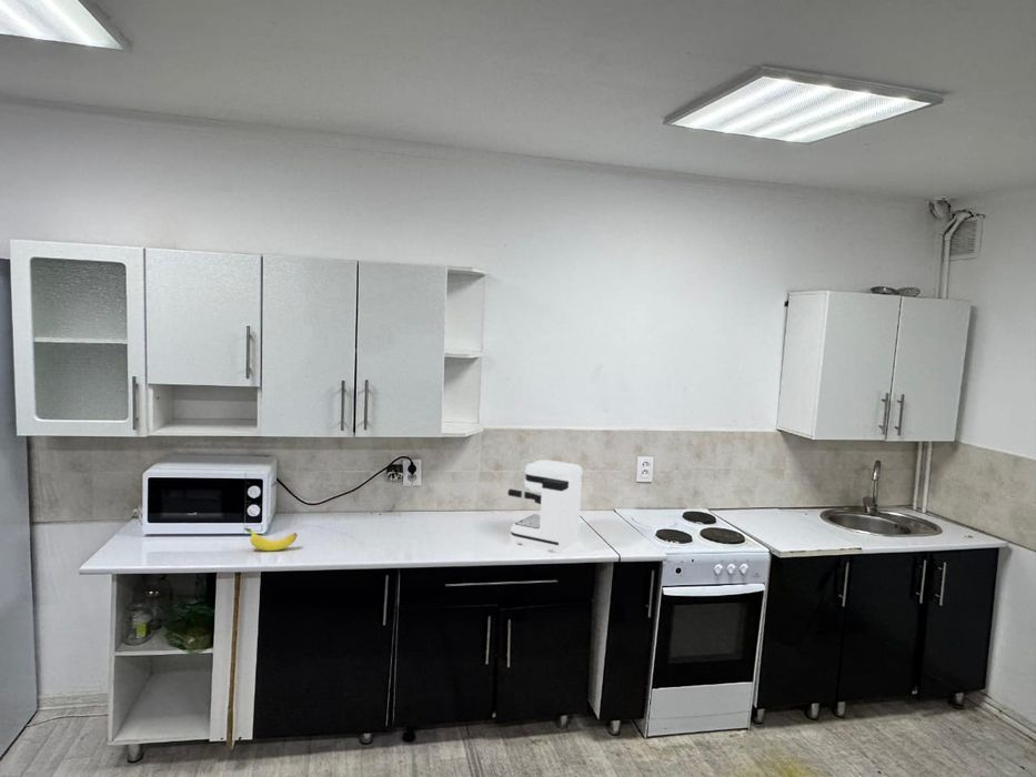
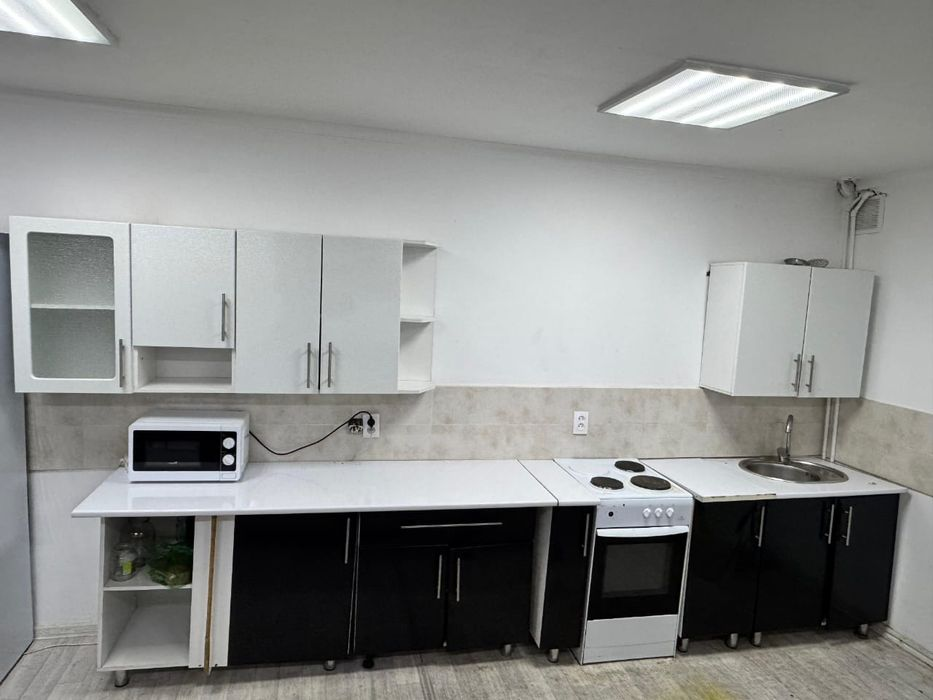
- banana [243,527,298,552]
- coffee maker [506,458,584,552]
